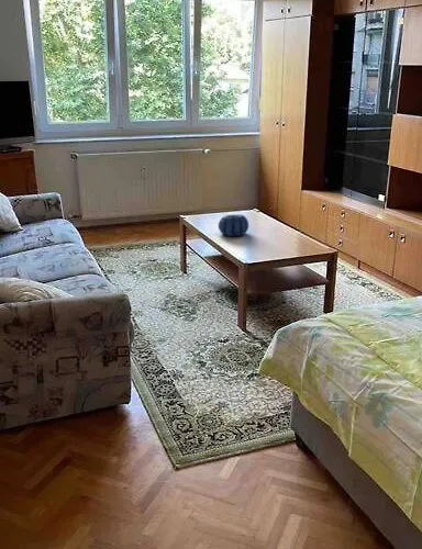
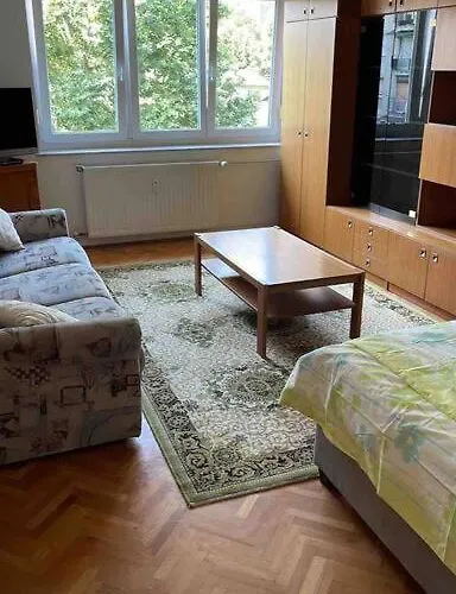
- decorative bowl [218,213,249,237]
